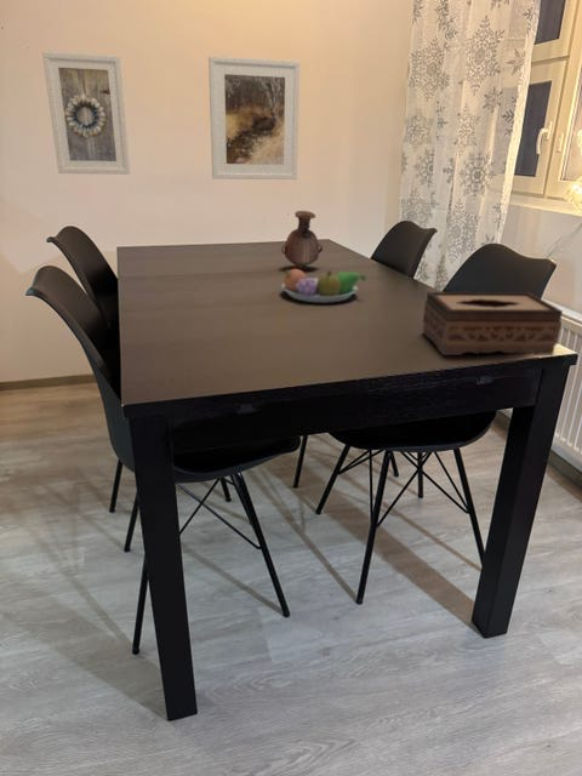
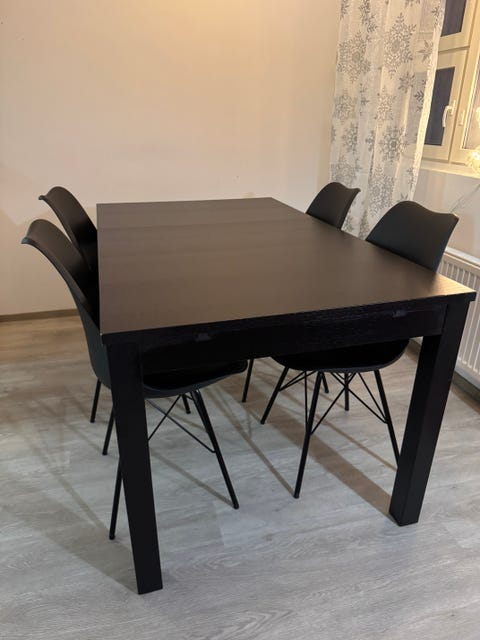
- fruit bowl [280,268,367,304]
- vase [280,210,324,269]
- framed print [41,51,131,176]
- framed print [207,55,301,181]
- tissue box [422,291,564,356]
